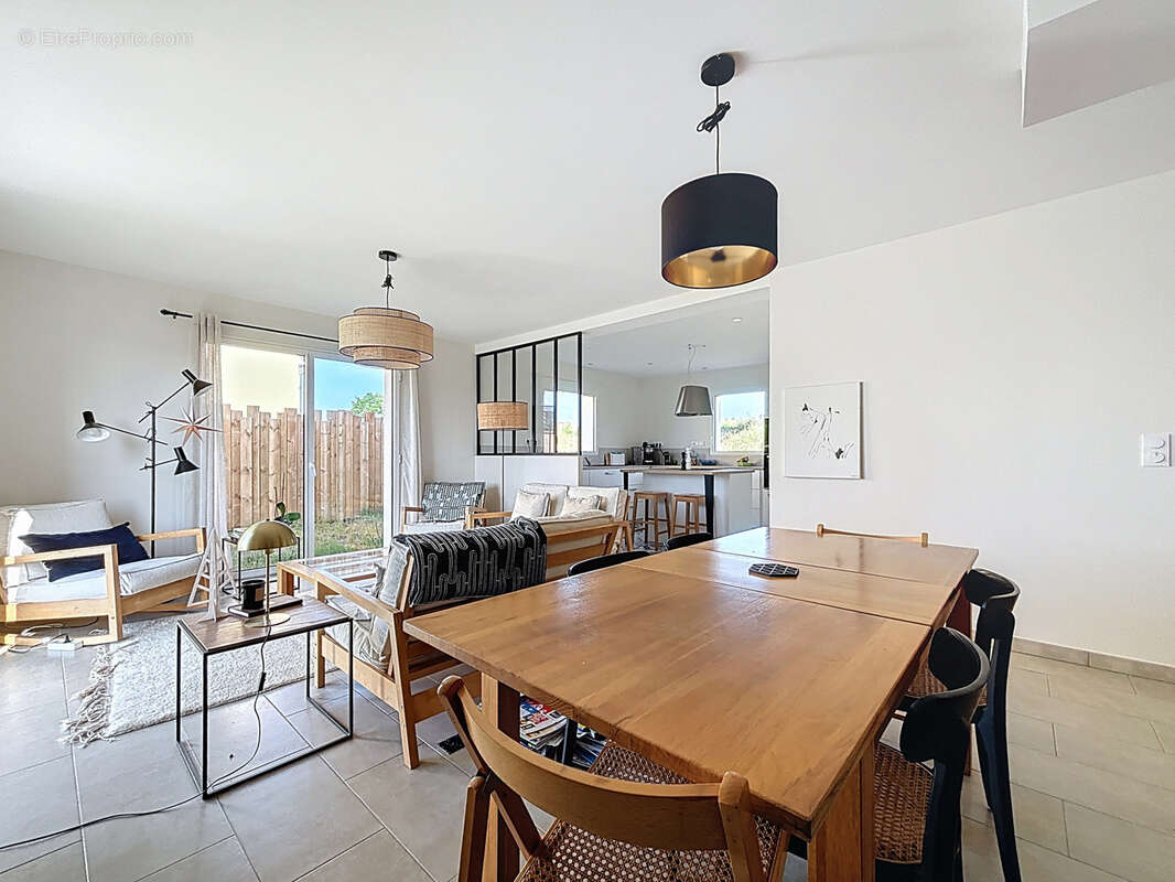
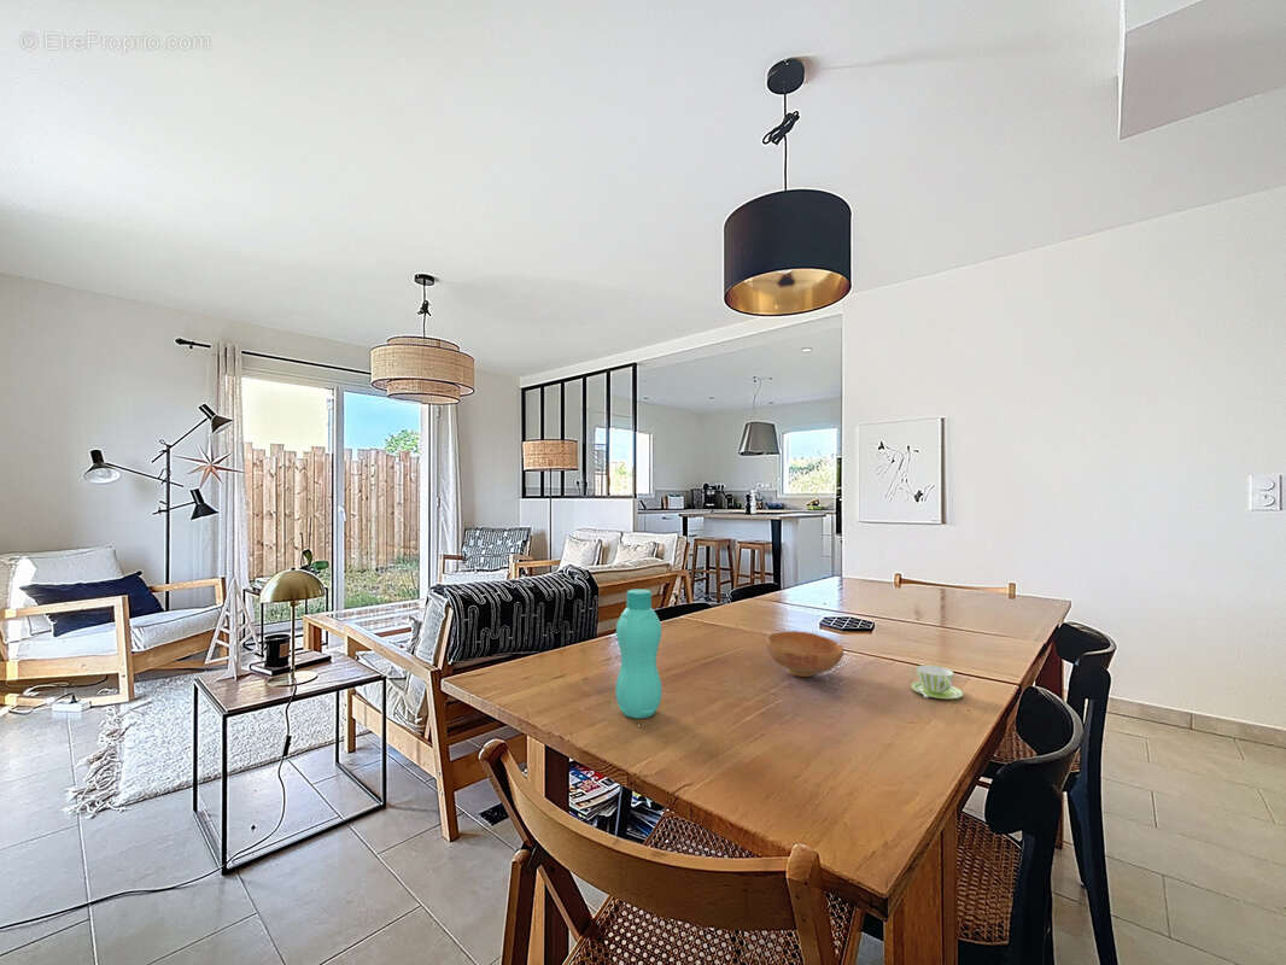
+ cup [910,663,965,700]
+ bottle [615,587,662,719]
+ bowl [765,630,844,678]
